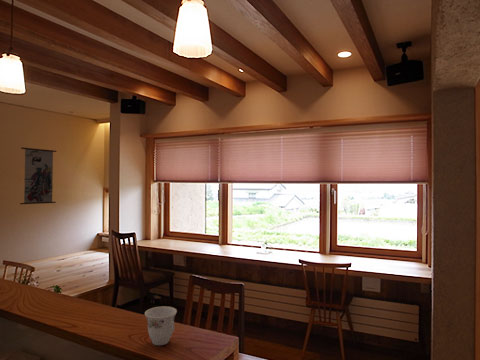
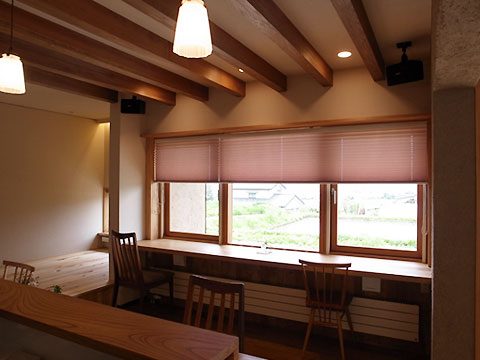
- teacup [144,305,178,346]
- wall scroll [19,141,58,205]
